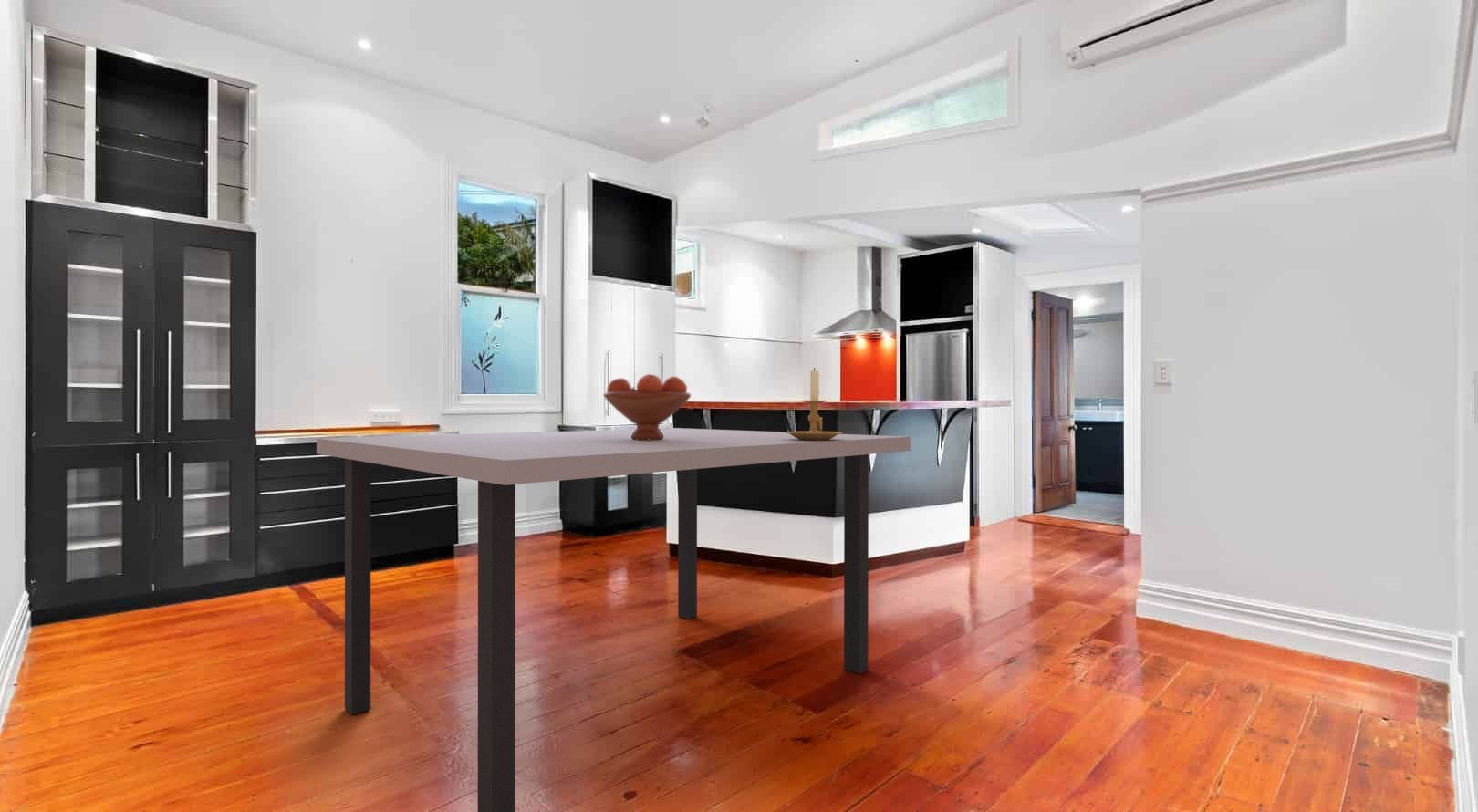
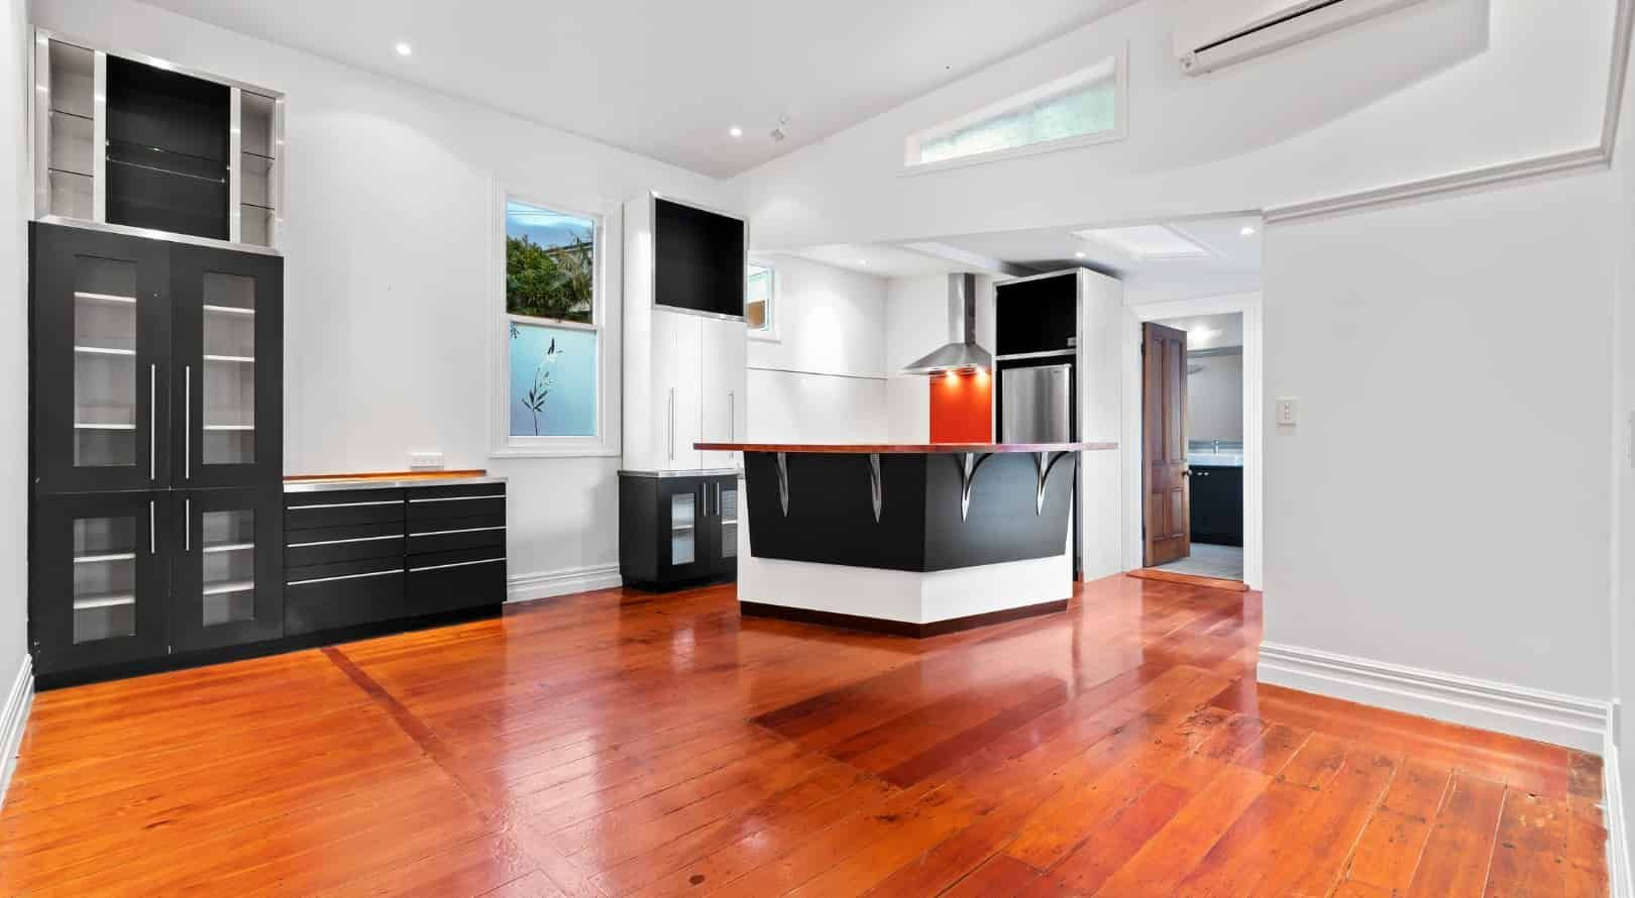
- dining table [316,427,911,812]
- candle holder [786,367,844,441]
- fruit bowl [602,373,692,440]
